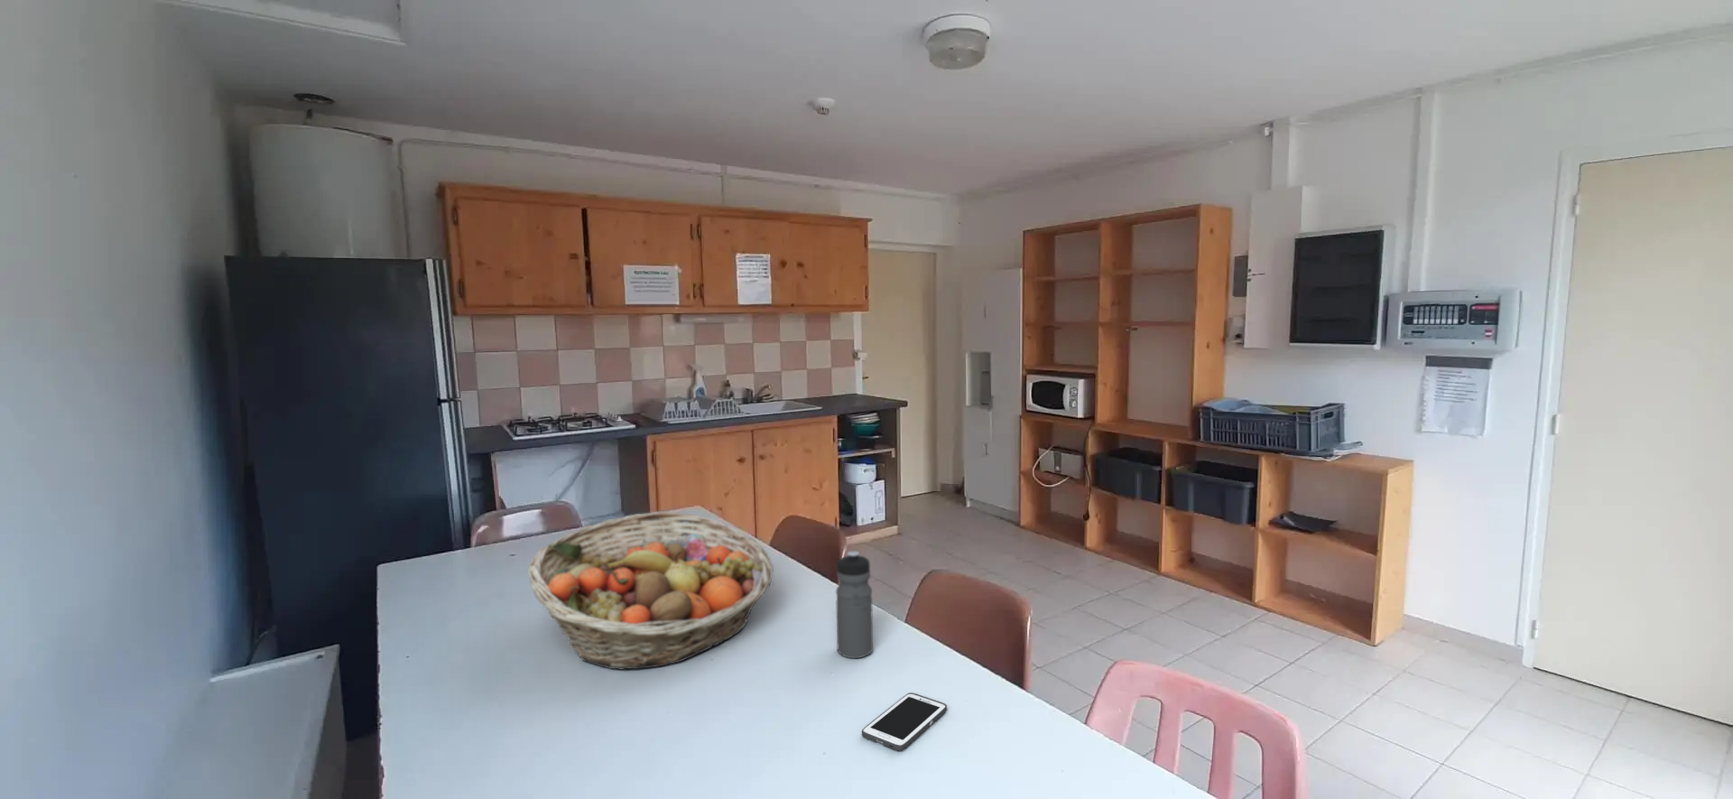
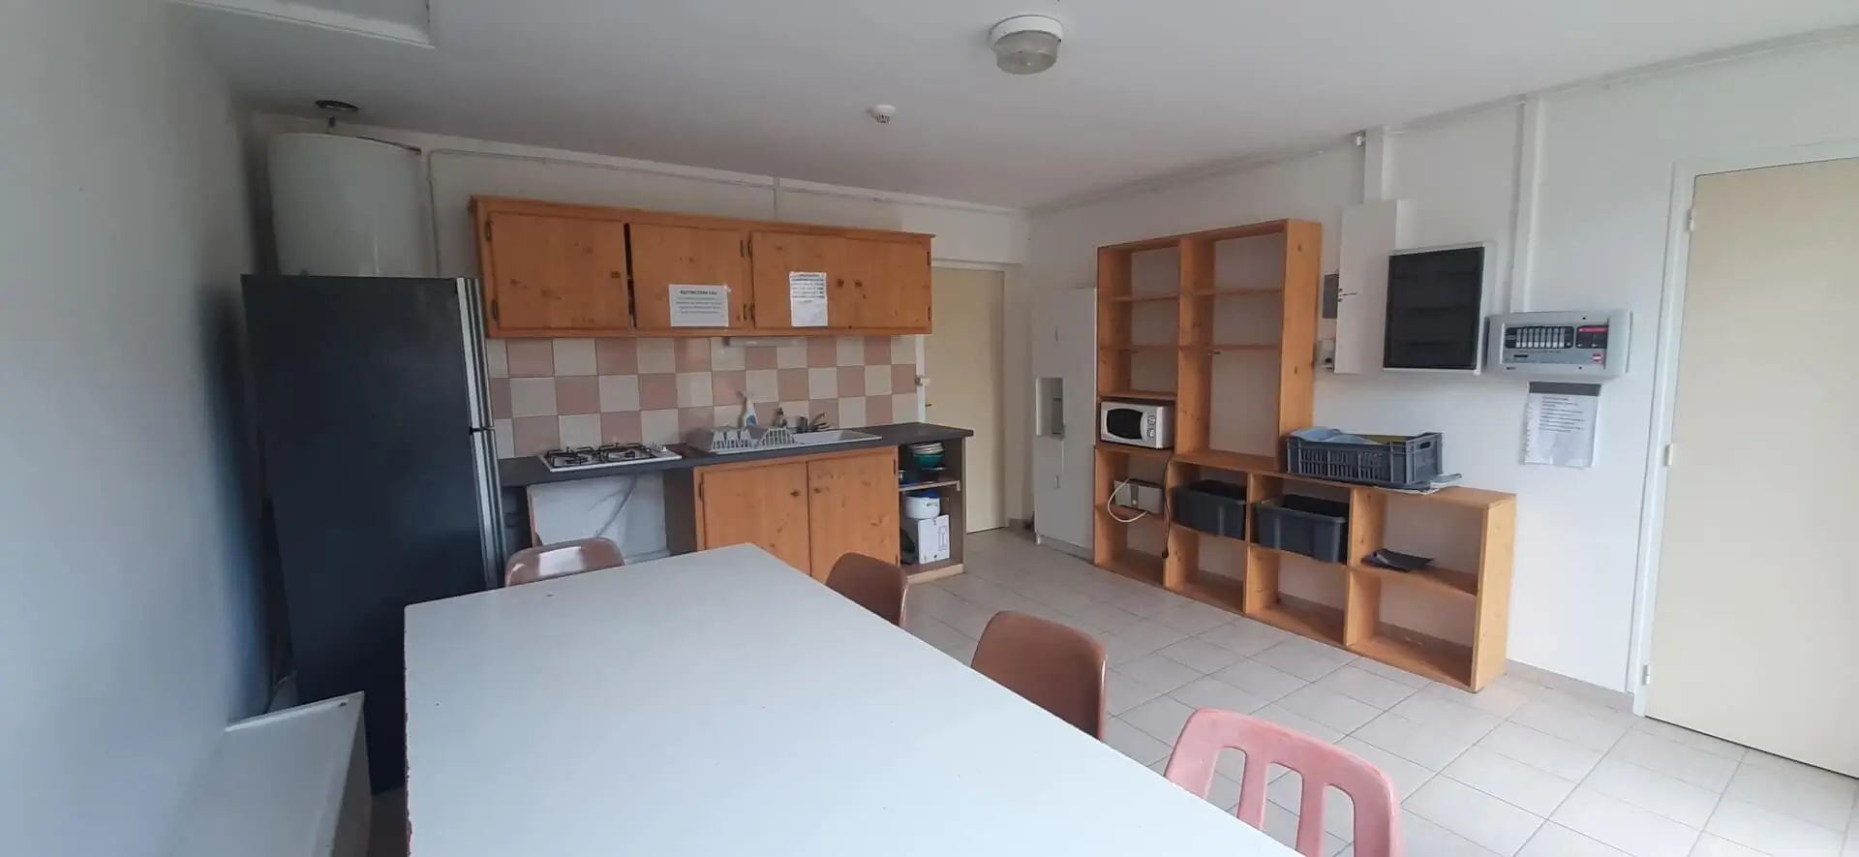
- water bottle [834,550,874,659]
- cell phone [861,692,948,753]
- fruit basket [527,511,775,671]
